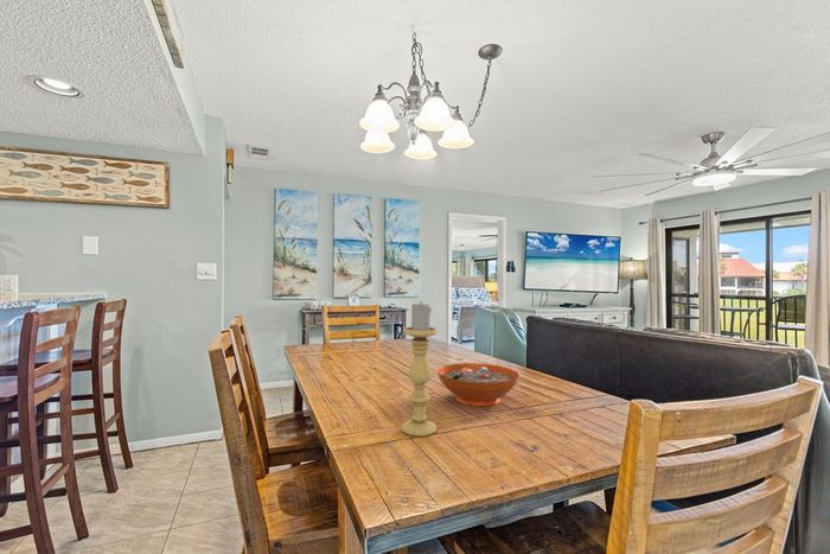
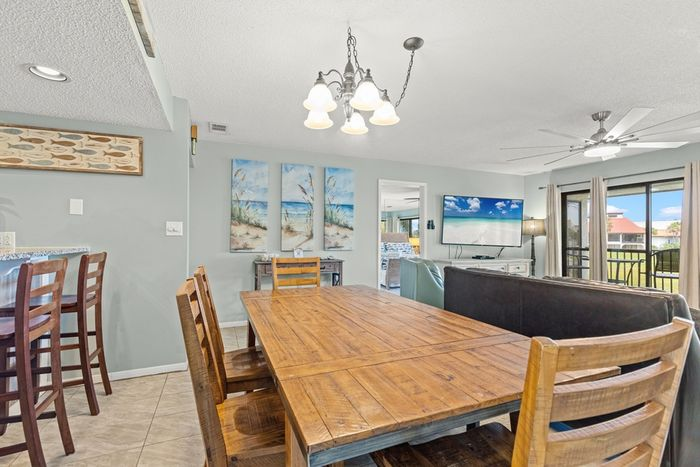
- decorative bowl [436,362,521,407]
- candle holder [401,300,438,438]
